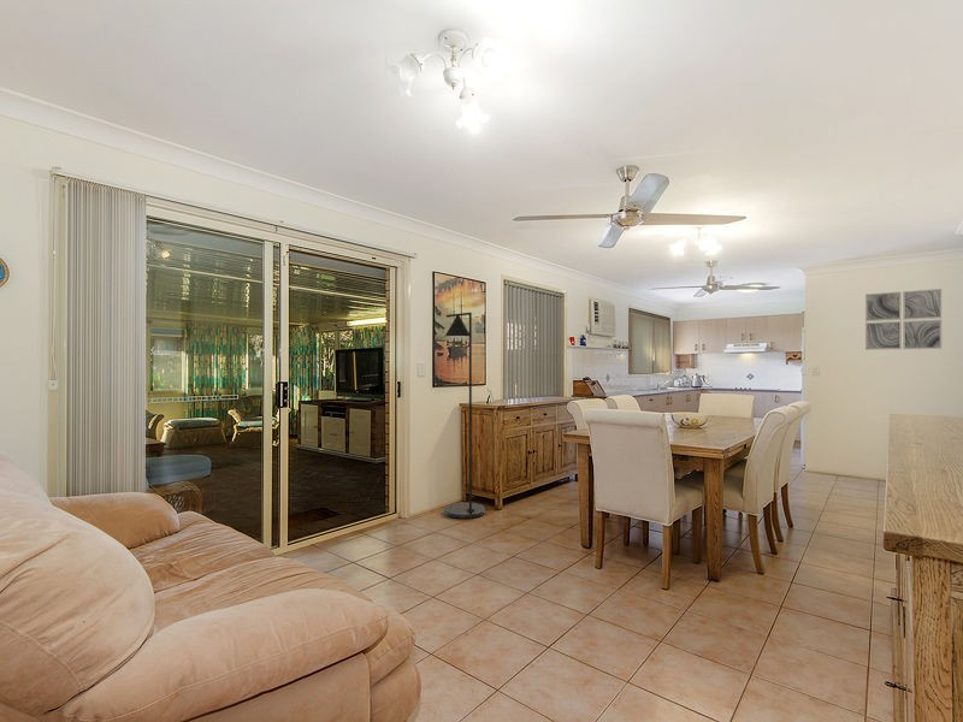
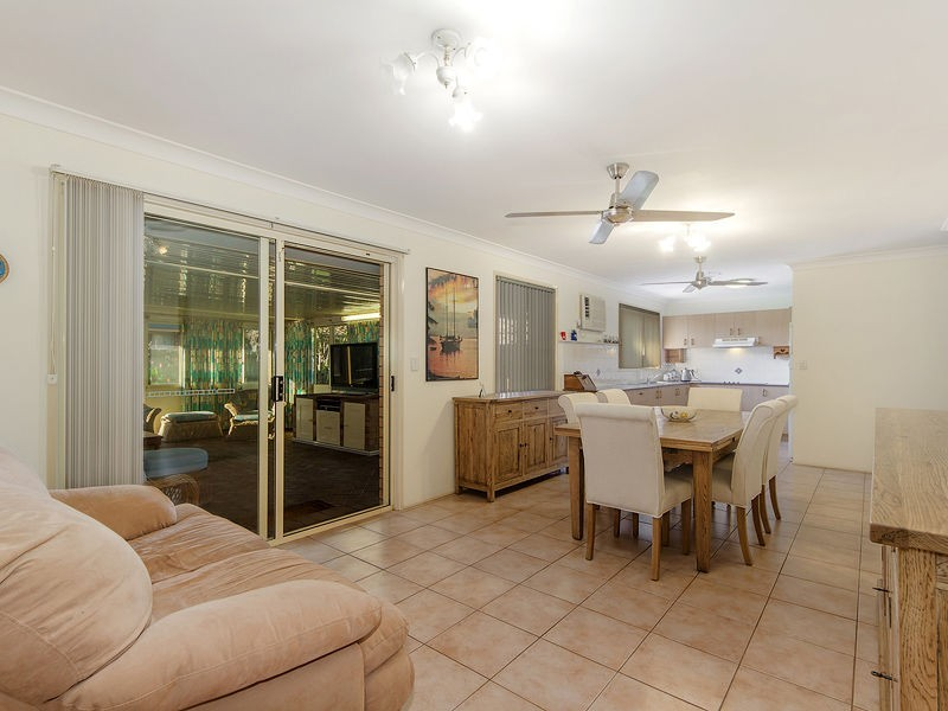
- floor lamp [442,312,486,520]
- wall art [864,288,943,351]
